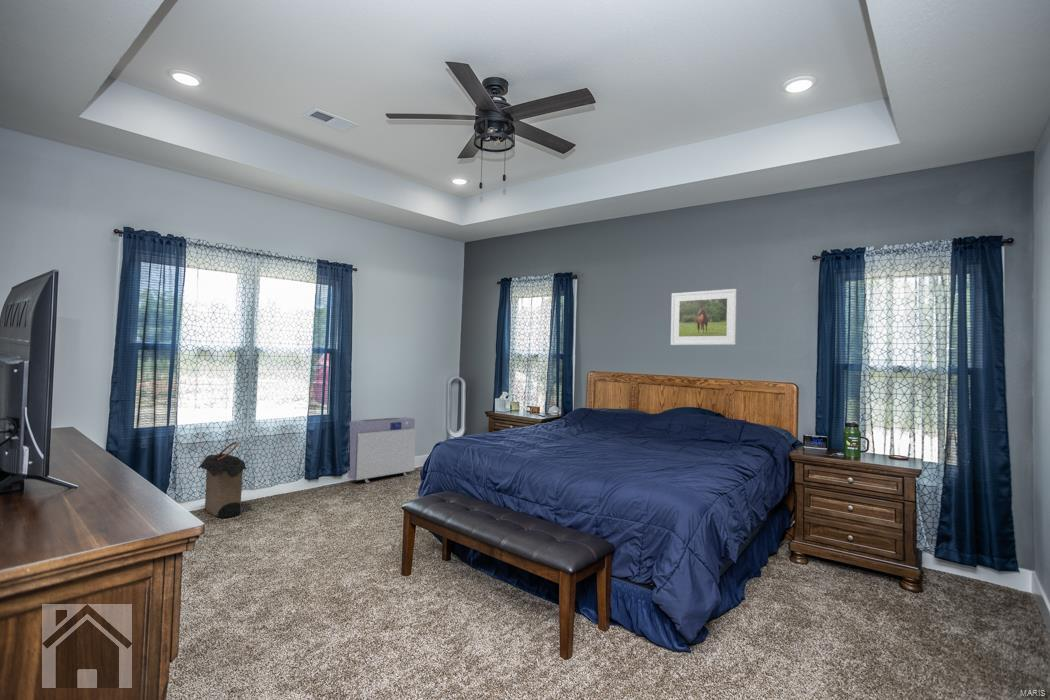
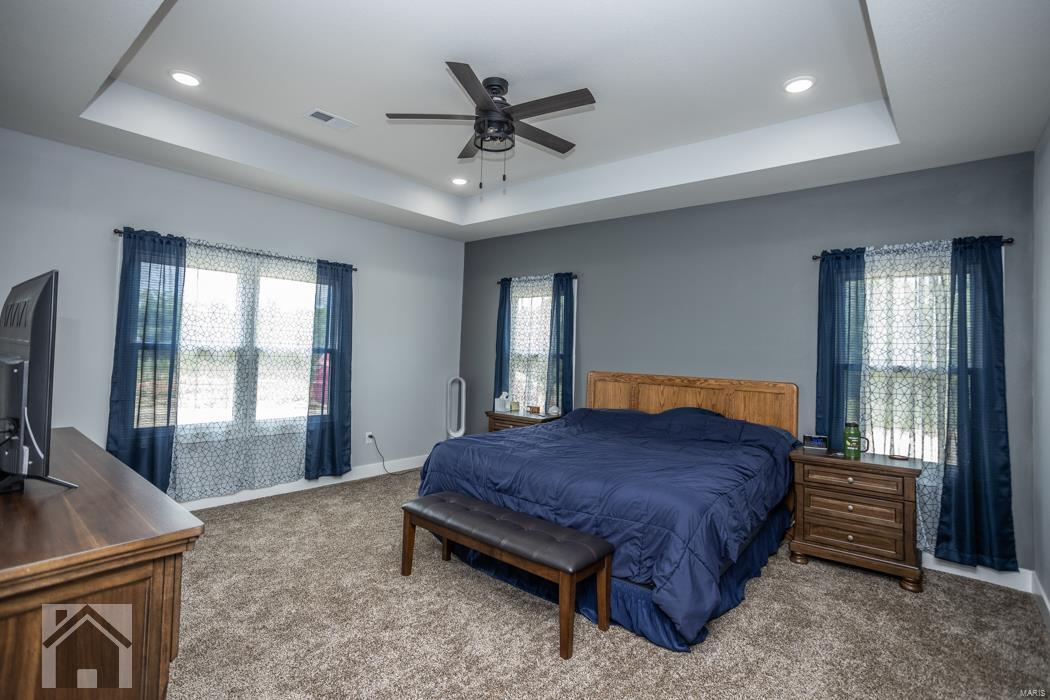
- air purifier [346,416,417,484]
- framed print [670,288,738,346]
- laundry hamper [198,441,248,519]
